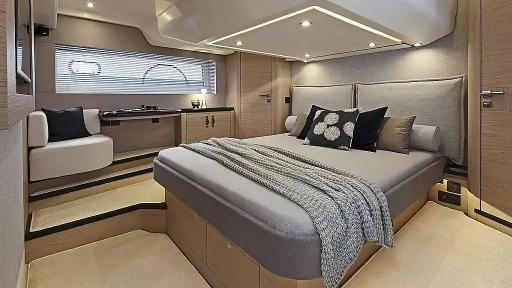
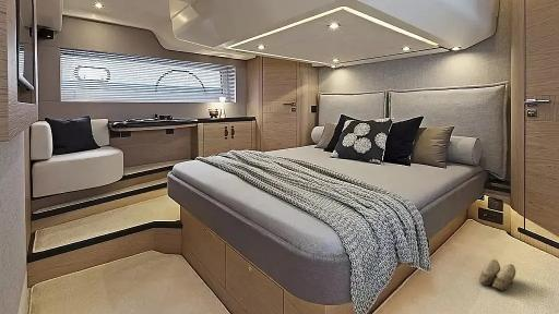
+ slippers [478,258,516,291]
